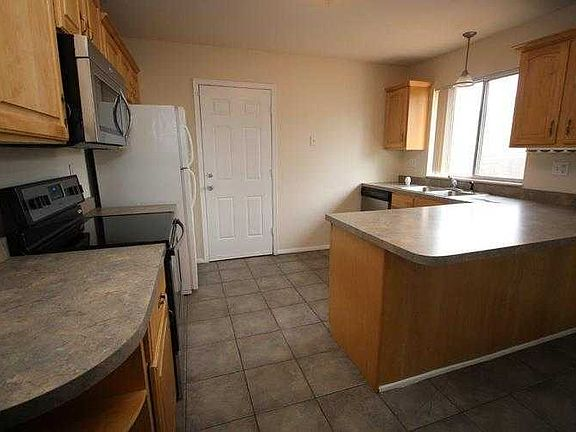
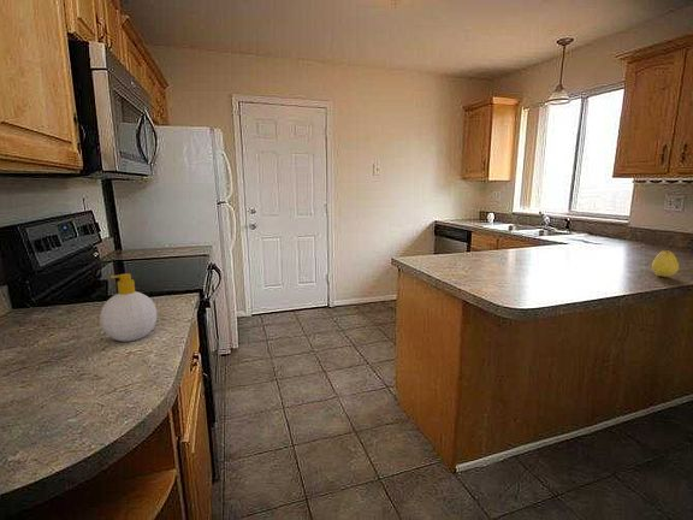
+ fruit [651,248,680,278]
+ soap bottle [99,272,158,343]
